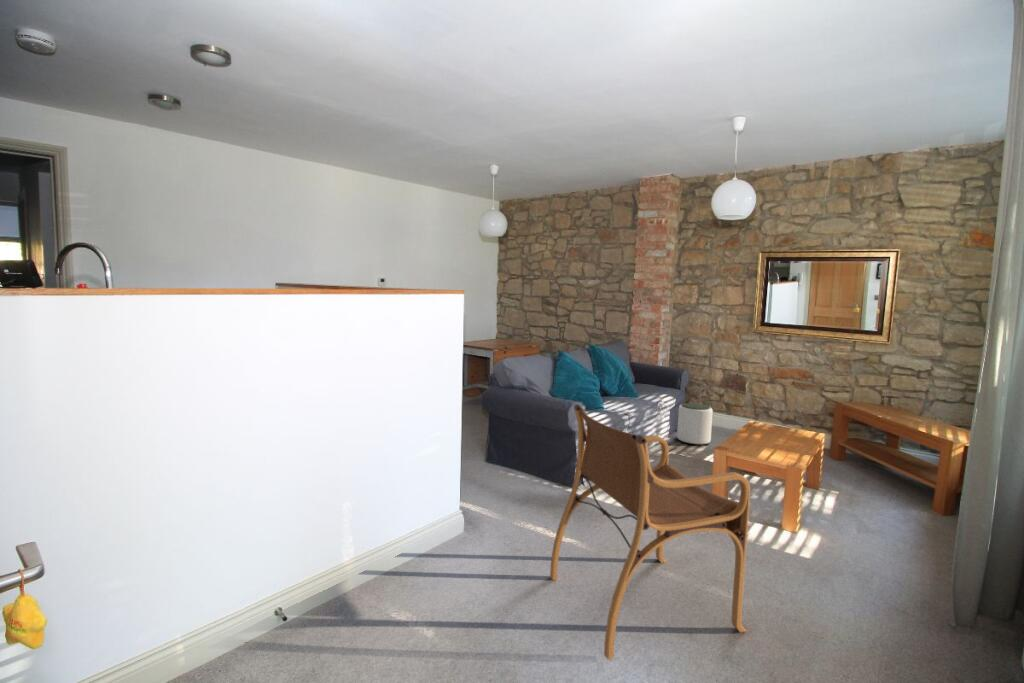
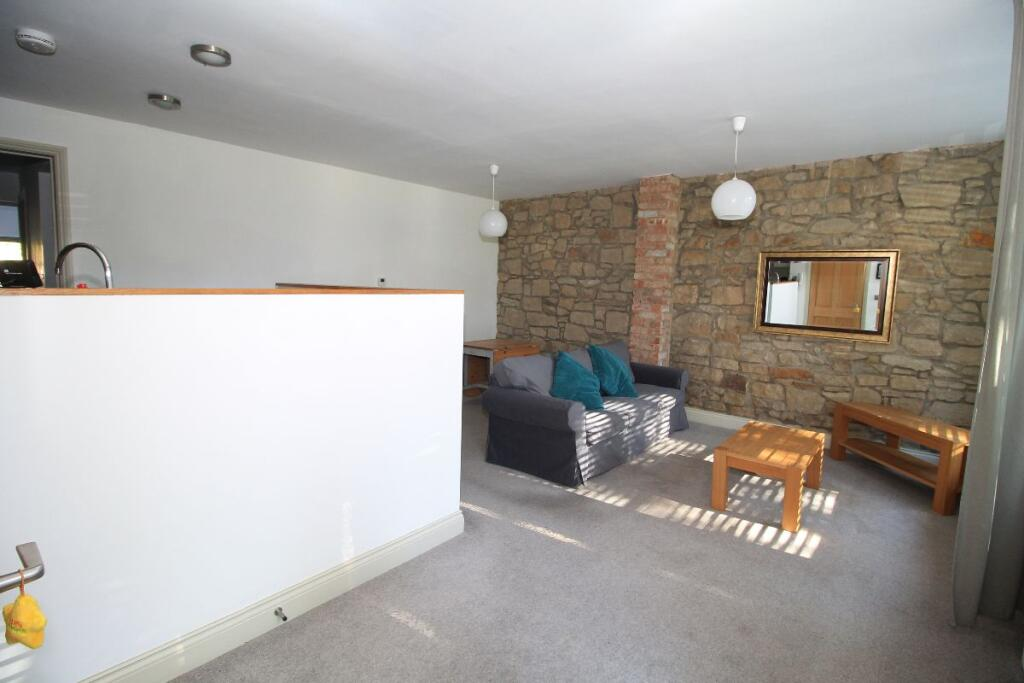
- plant pot [676,402,714,446]
- armchair [549,403,751,660]
